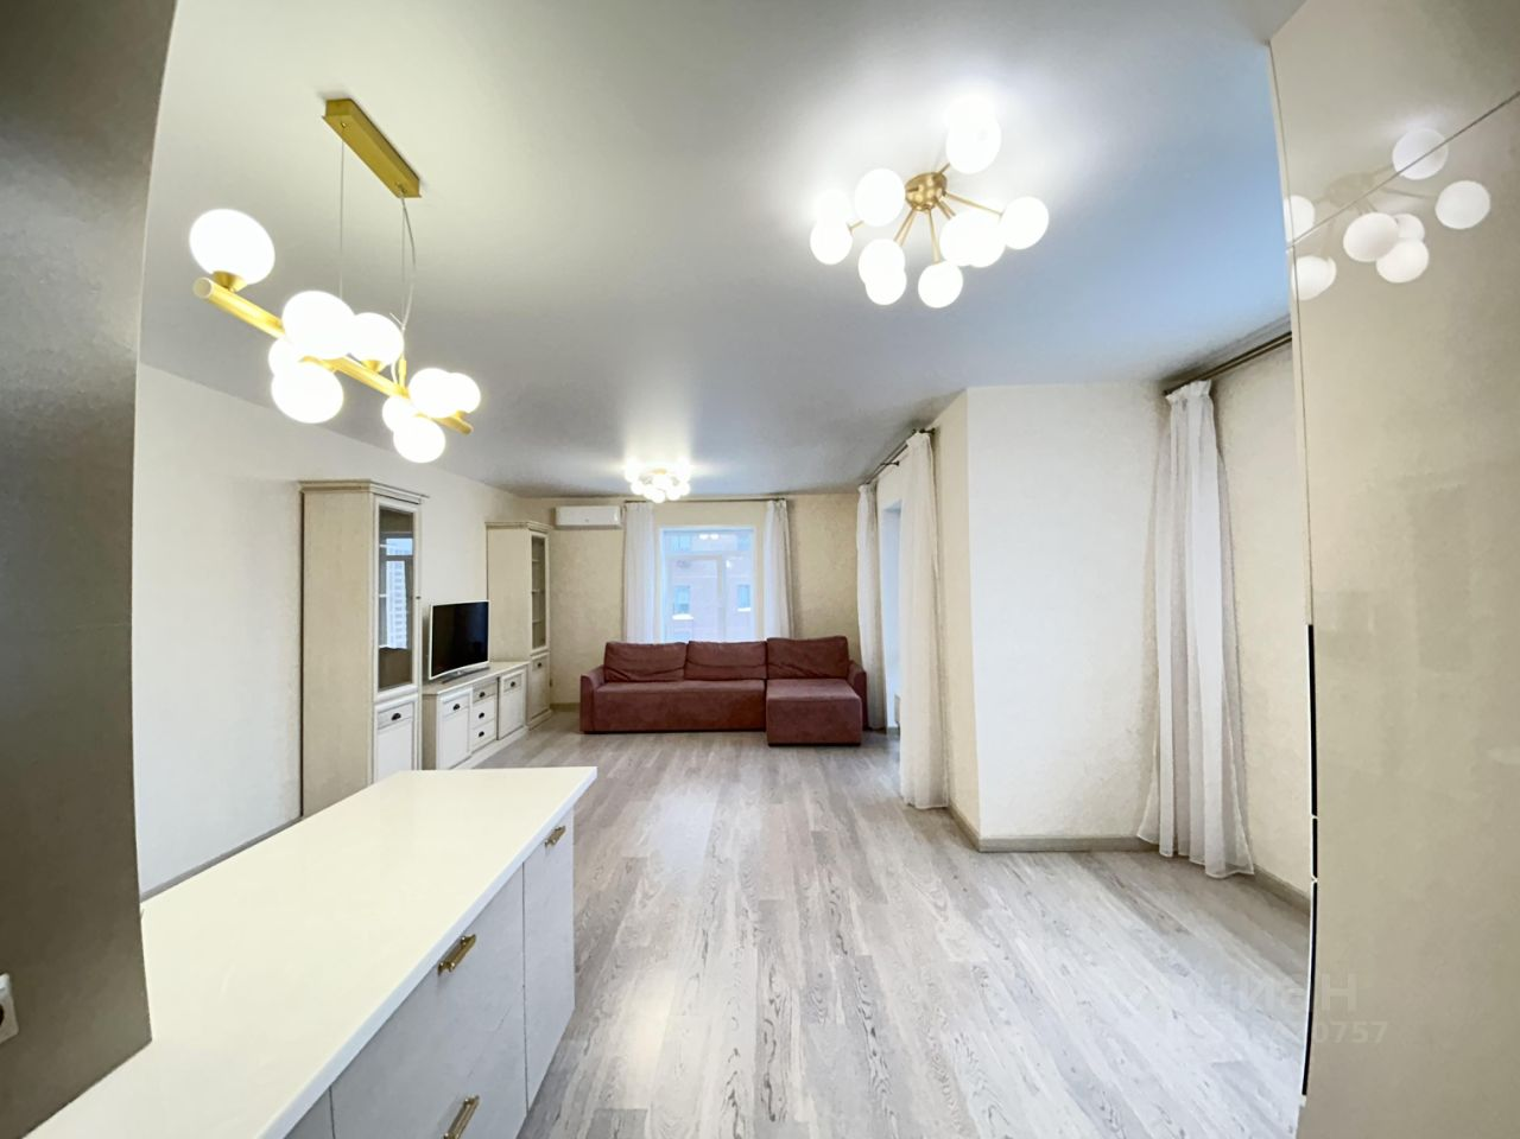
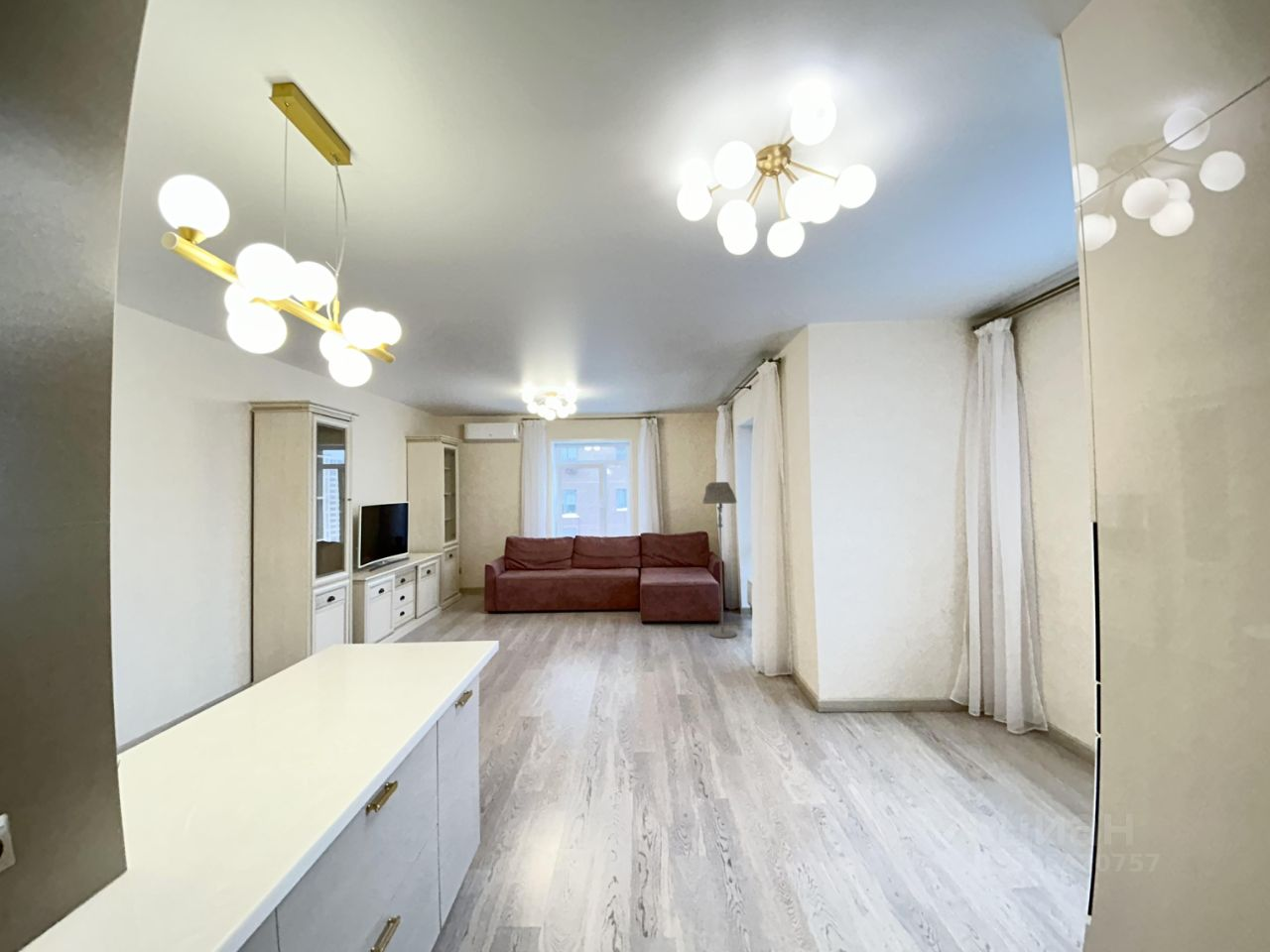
+ floor lamp [701,481,738,639]
